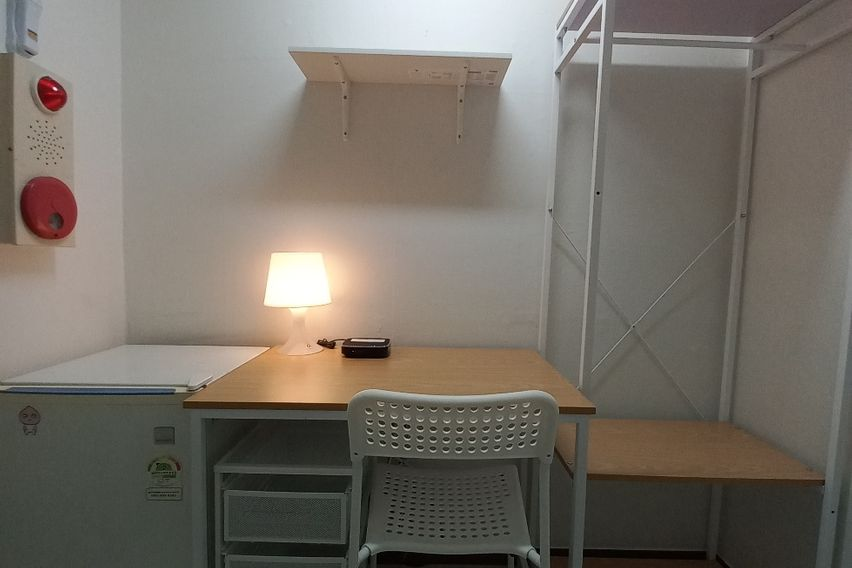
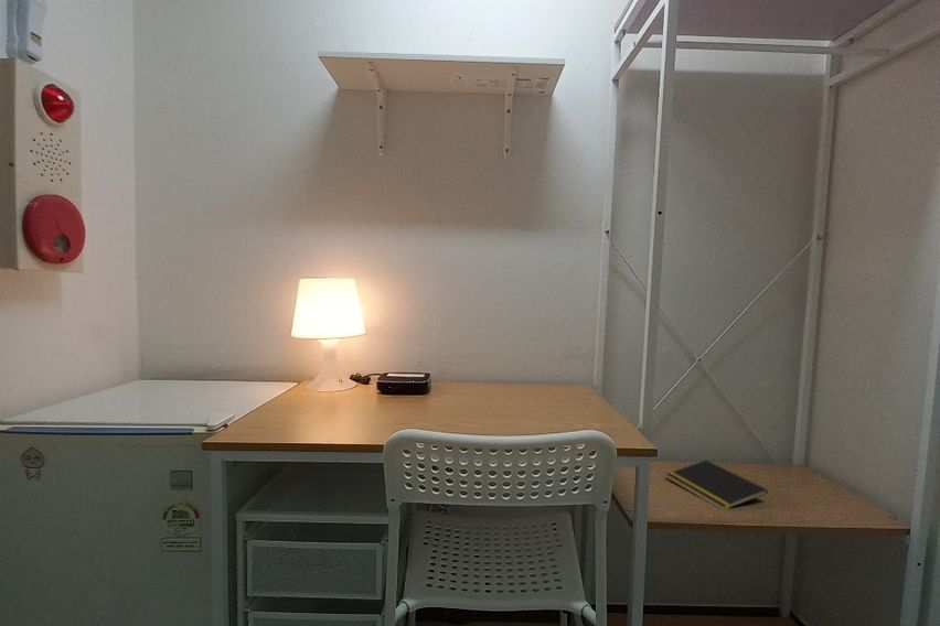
+ notepad [665,460,769,510]
